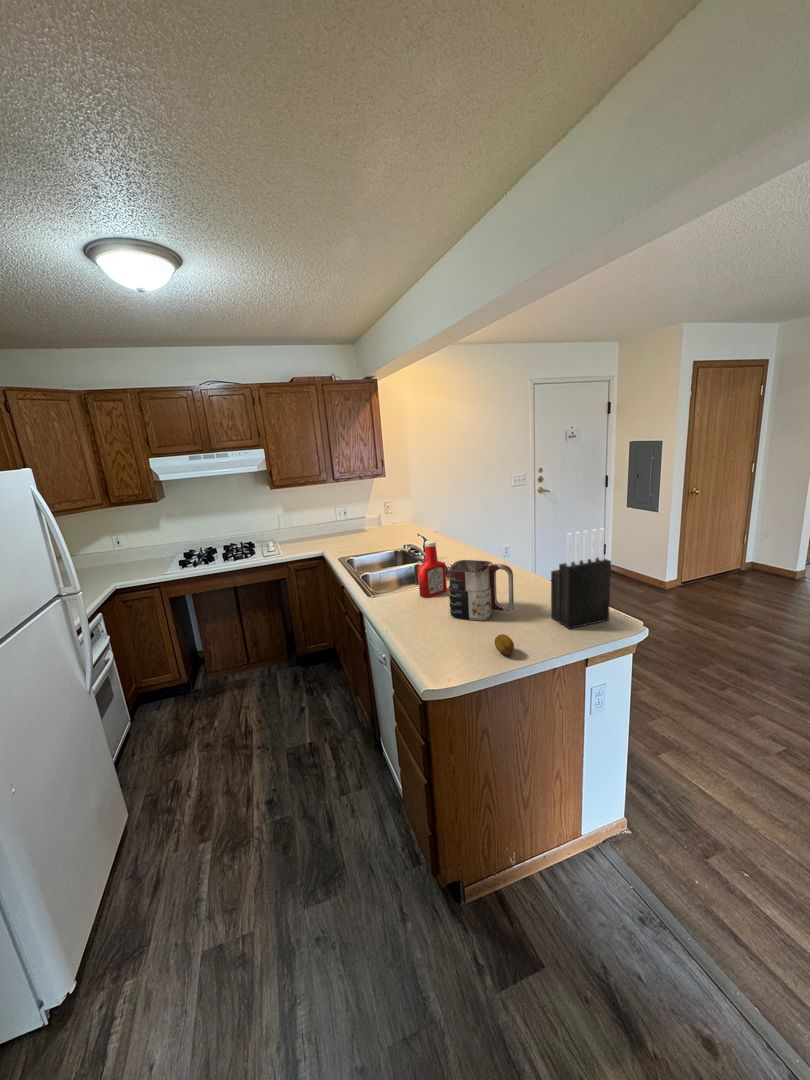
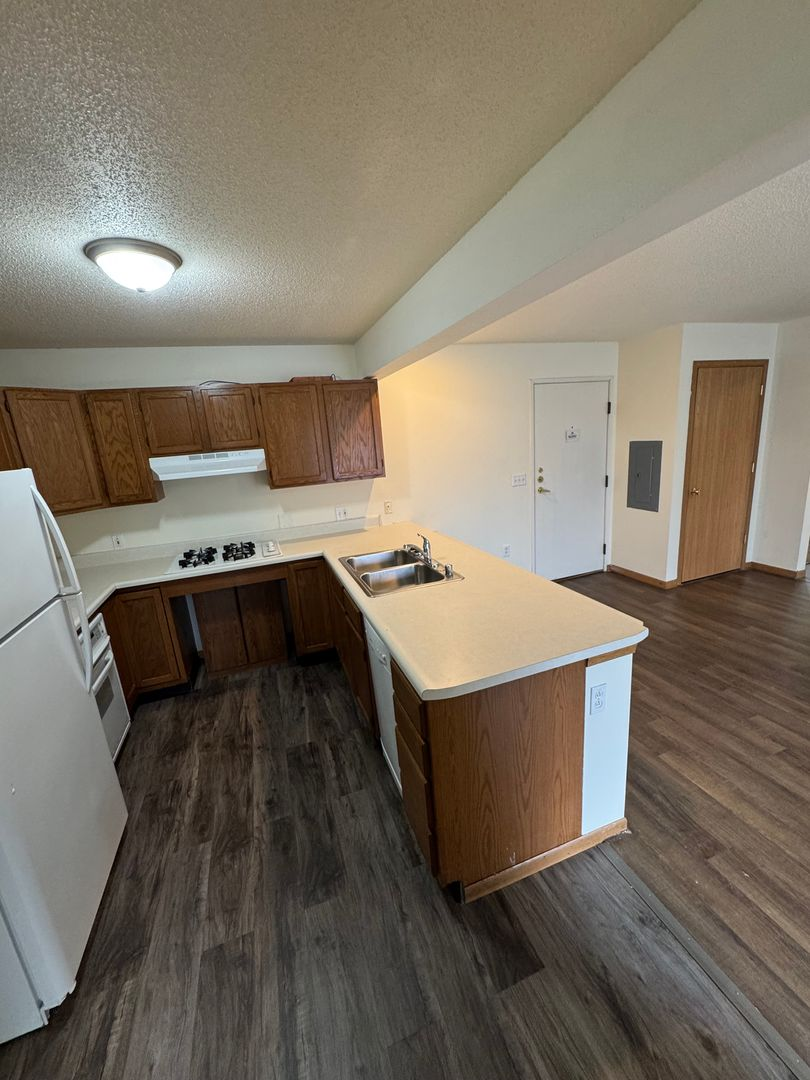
- knife block [550,527,612,630]
- mug [448,559,515,621]
- fruit [494,633,515,656]
- soap bottle [417,540,448,599]
